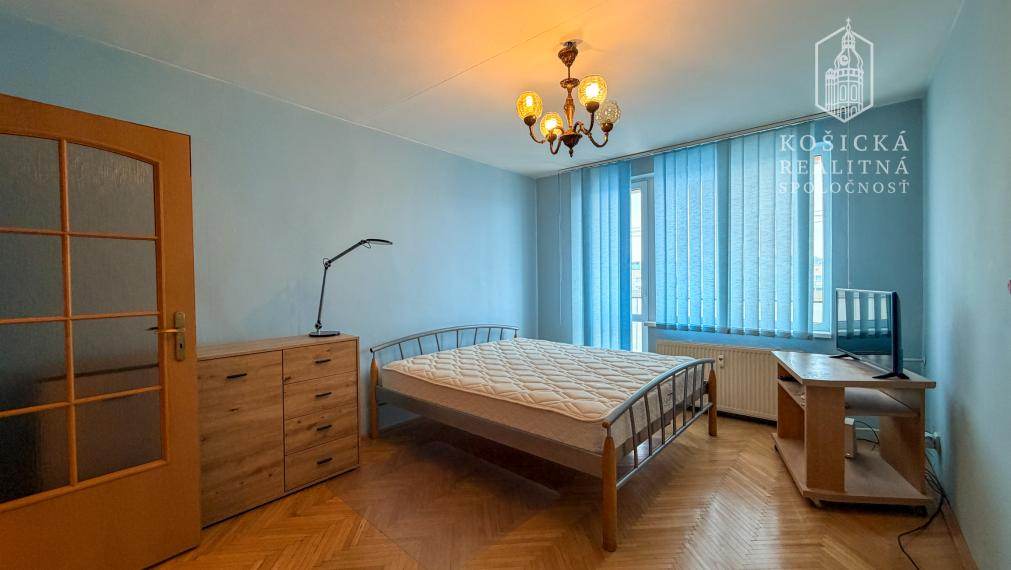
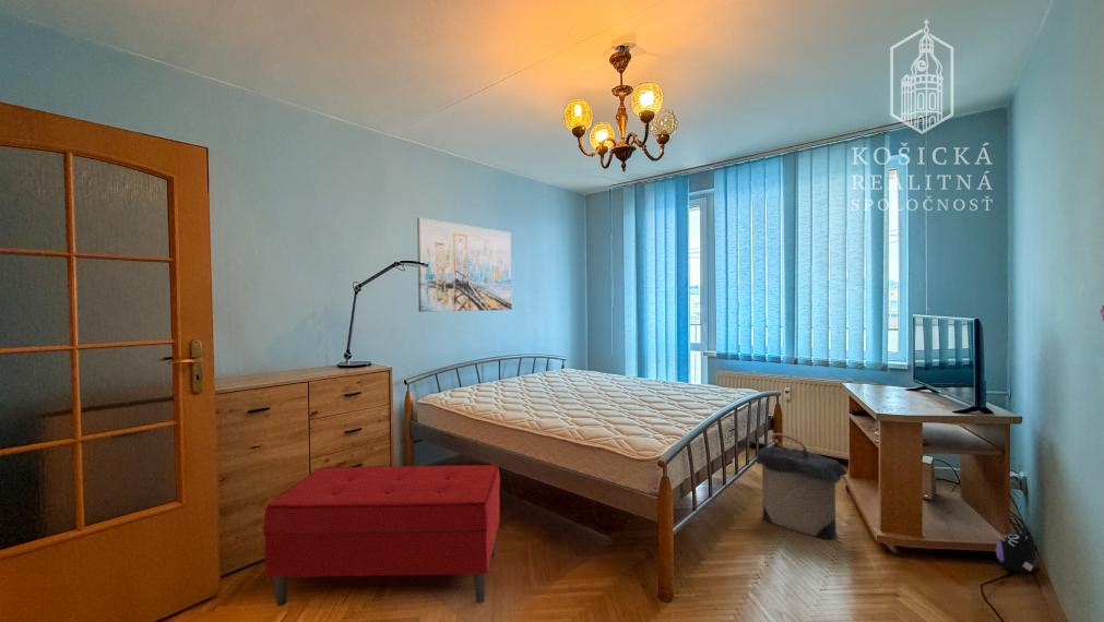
+ plush toy [995,528,1042,574]
+ laundry hamper [752,432,848,540]
+ bench [263,464,501,607]
+ wall art [416,217,512,313]
